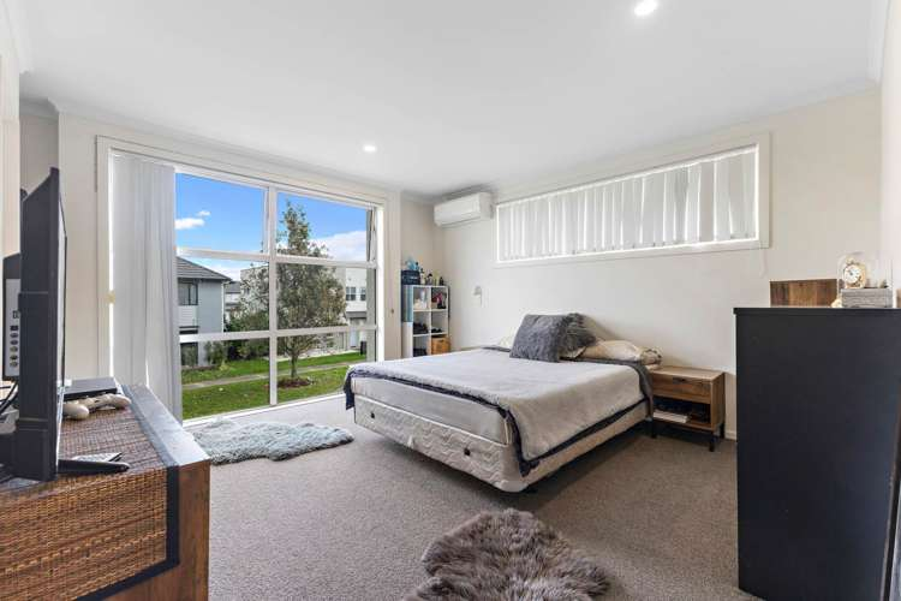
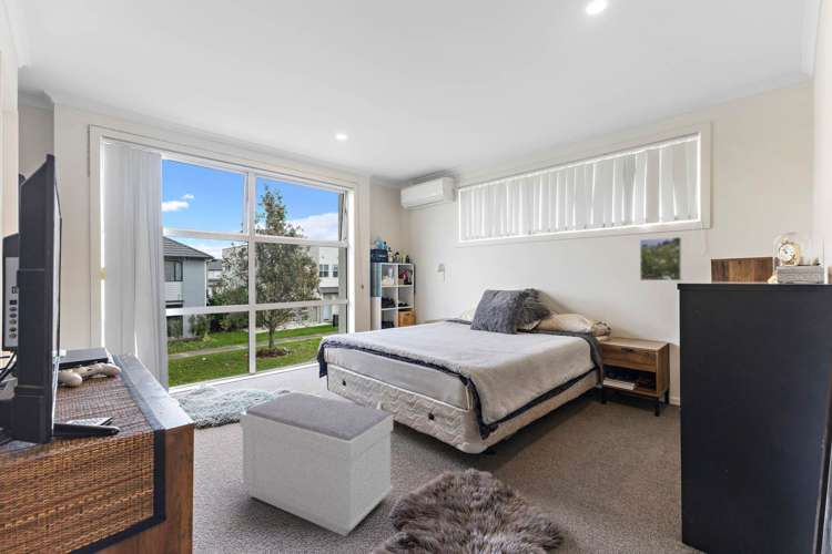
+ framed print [639,236,682,281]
+ bench [239,391,395,537]
